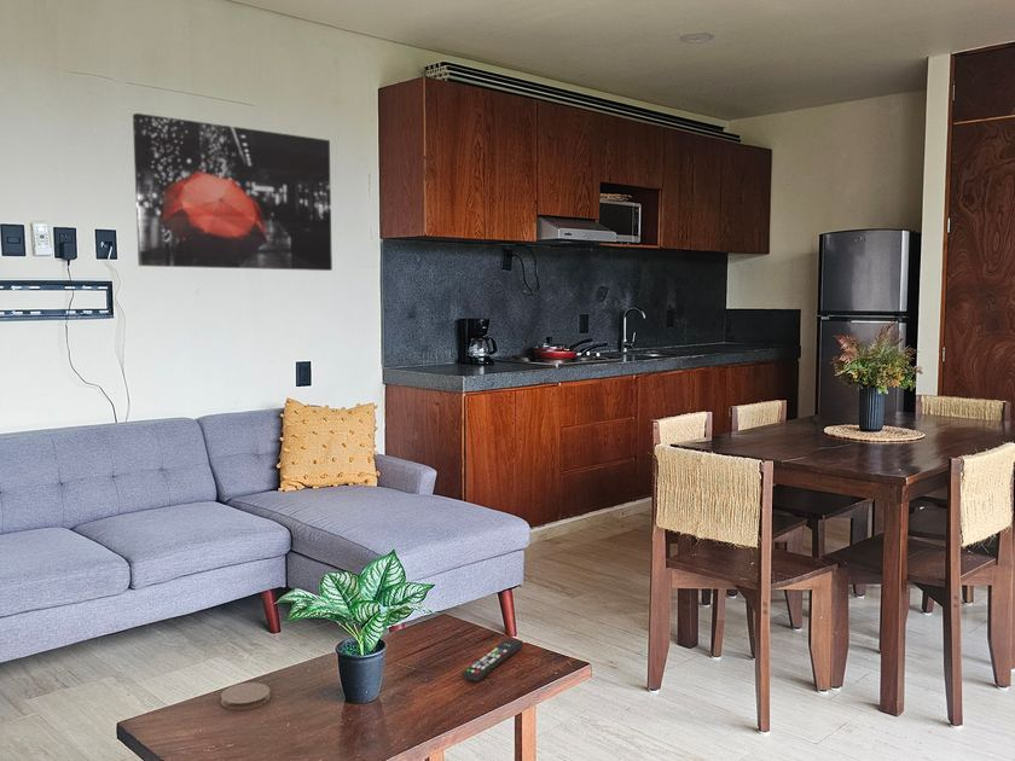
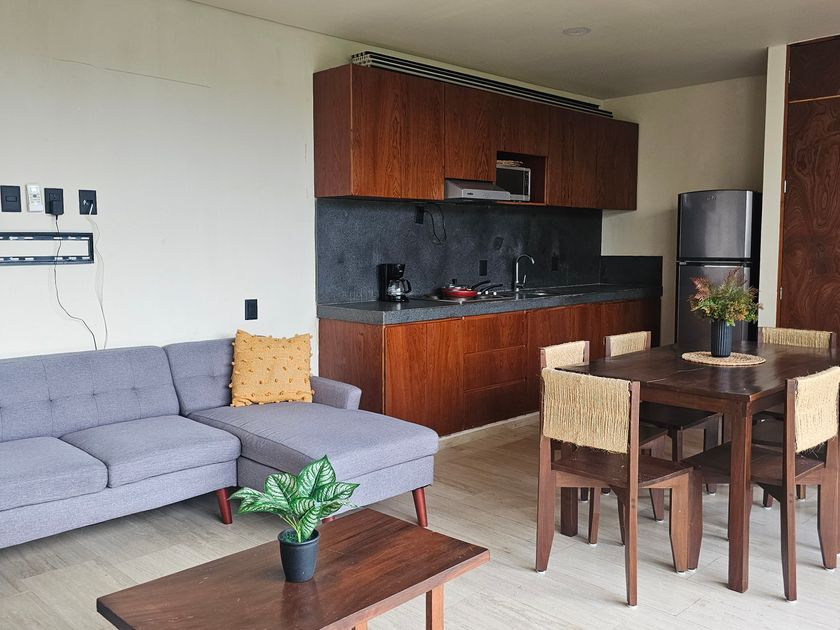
- coaster [220,681,272,710]
- remote control [460,638,524,682]
- wall art [132,112,334,272]
